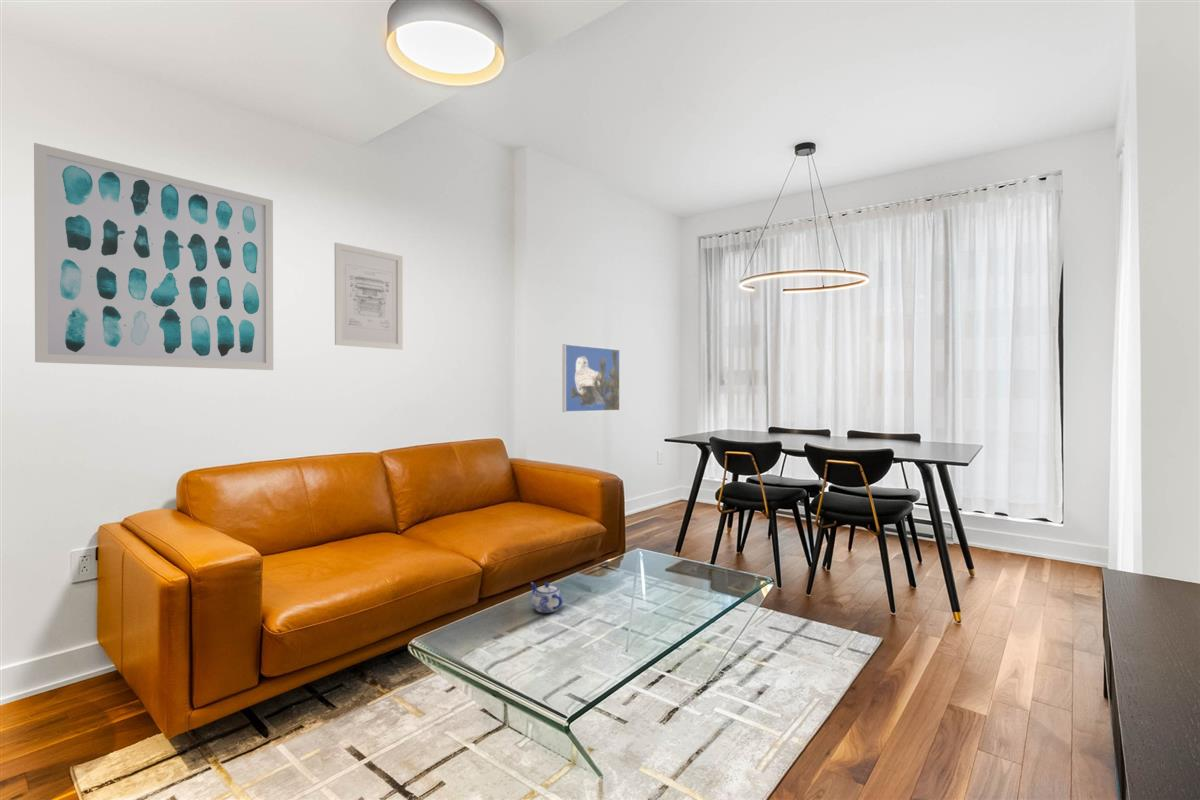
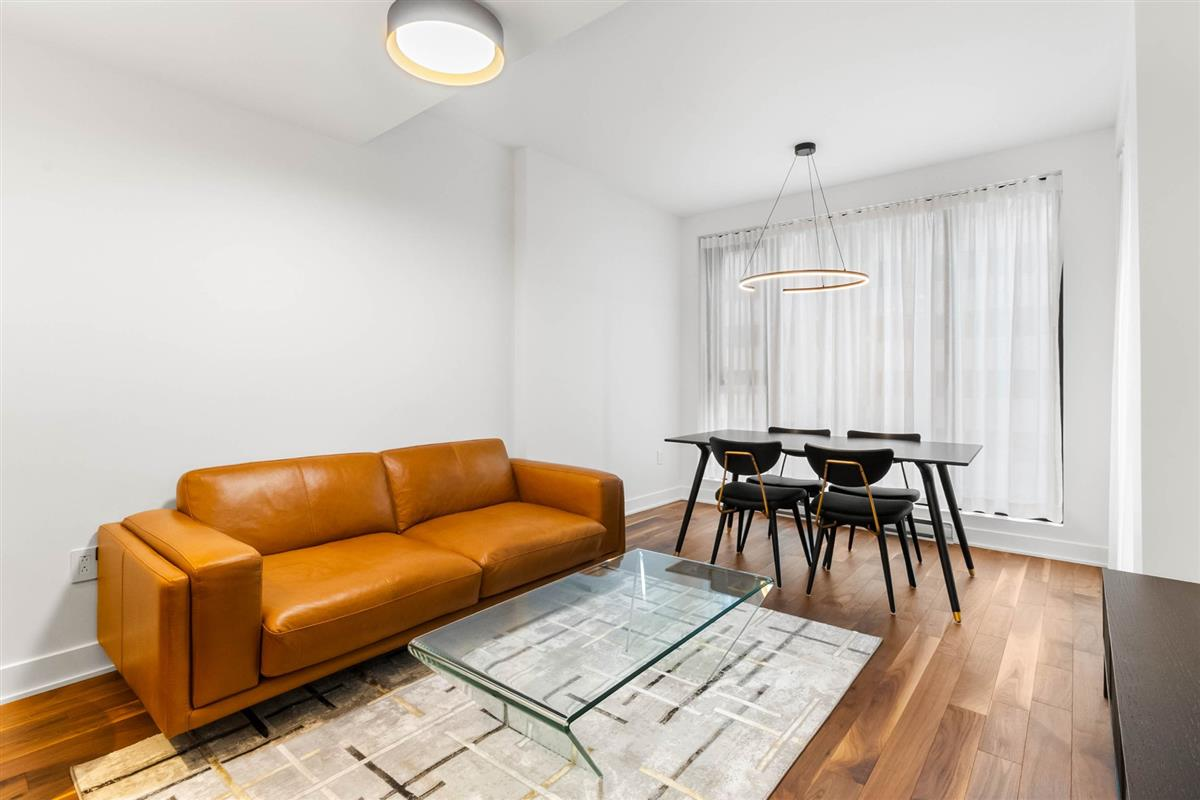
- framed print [562,343,621,413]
- wall art [33,142,274,371]
- teapot [530,581,564,614]
- wall art [334,241,404,351]
